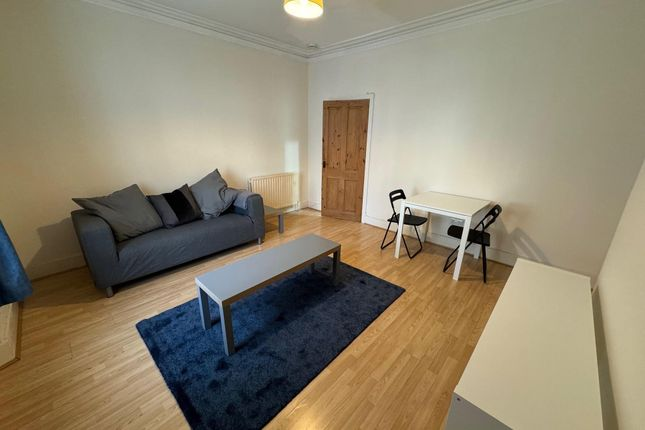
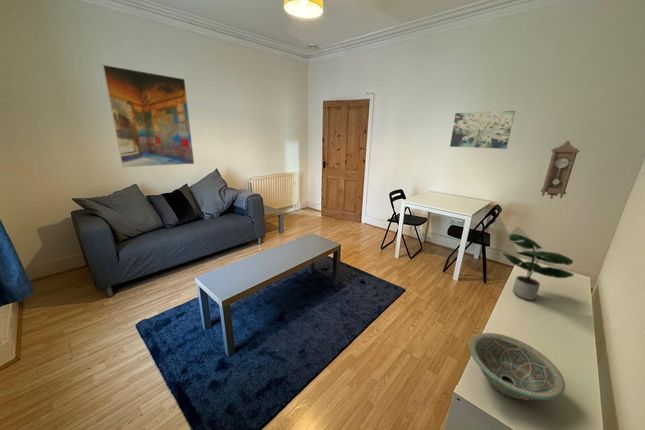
+ decorative bowl [469,332,566,401]
+ wall art [449,110,516,150]
+ potted plant [502,233,575,301]
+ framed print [101,64,195,168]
+ pendulum clock [540,140,581,200]
